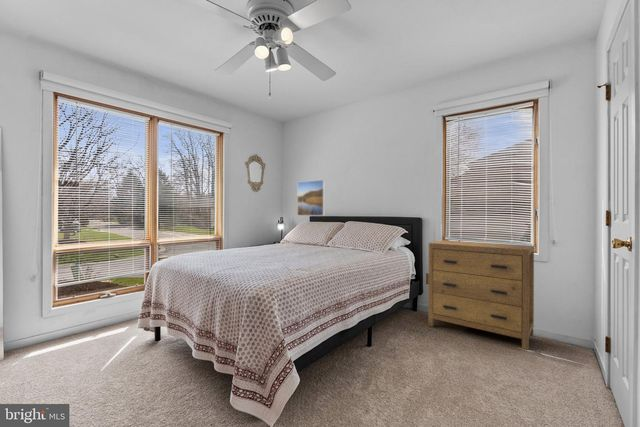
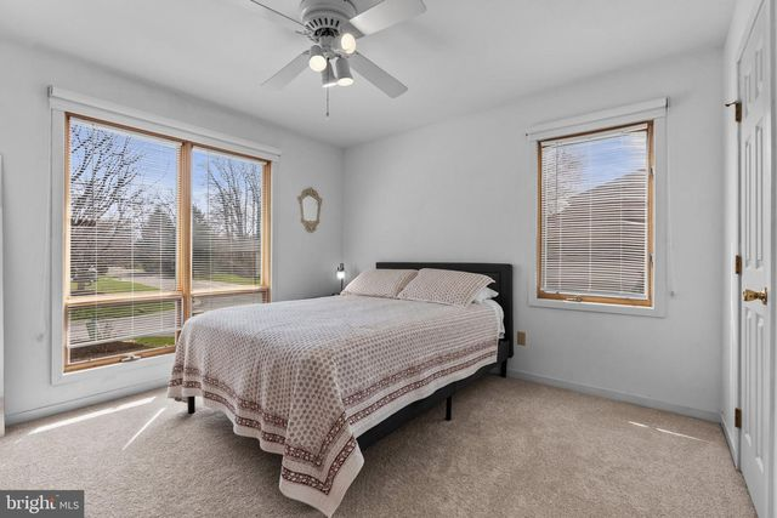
- dresser [427,239,535,351]
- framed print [296,179,326,217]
